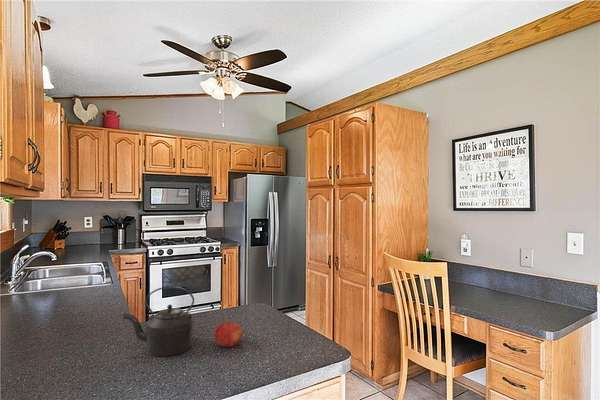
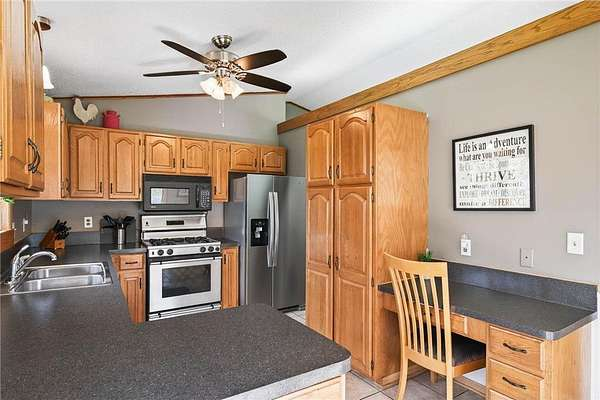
- kettle [121,286,195,357]
- fruit [214,321,243,348]
